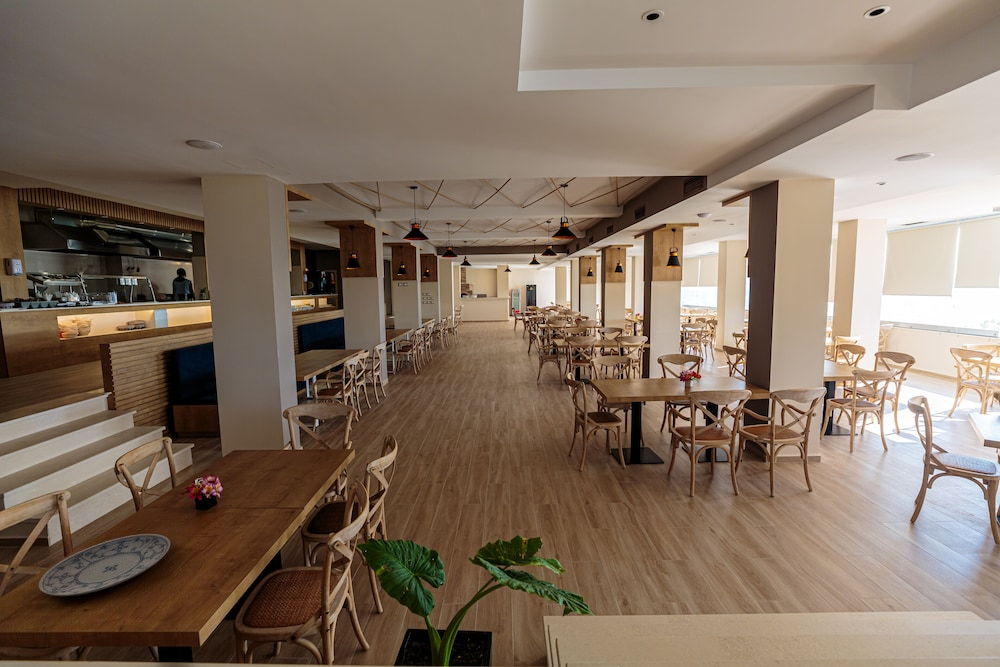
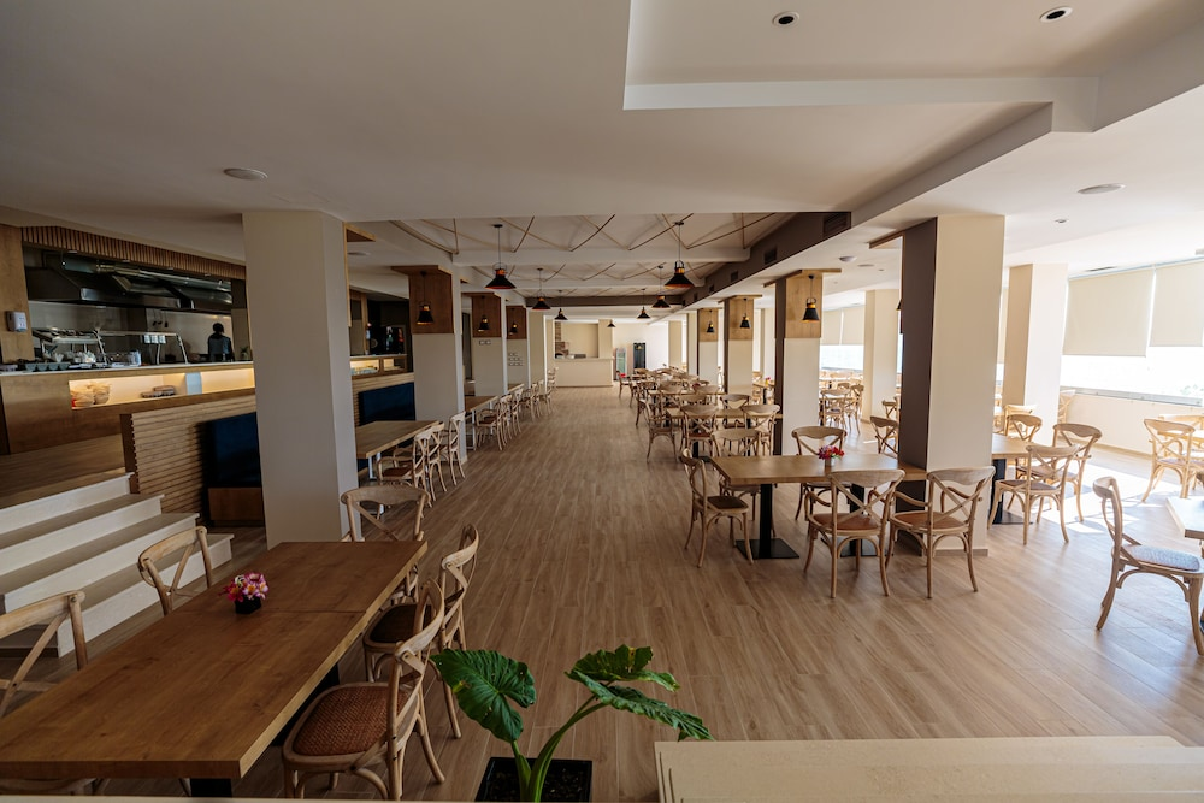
- plate [37,533,172,597]
